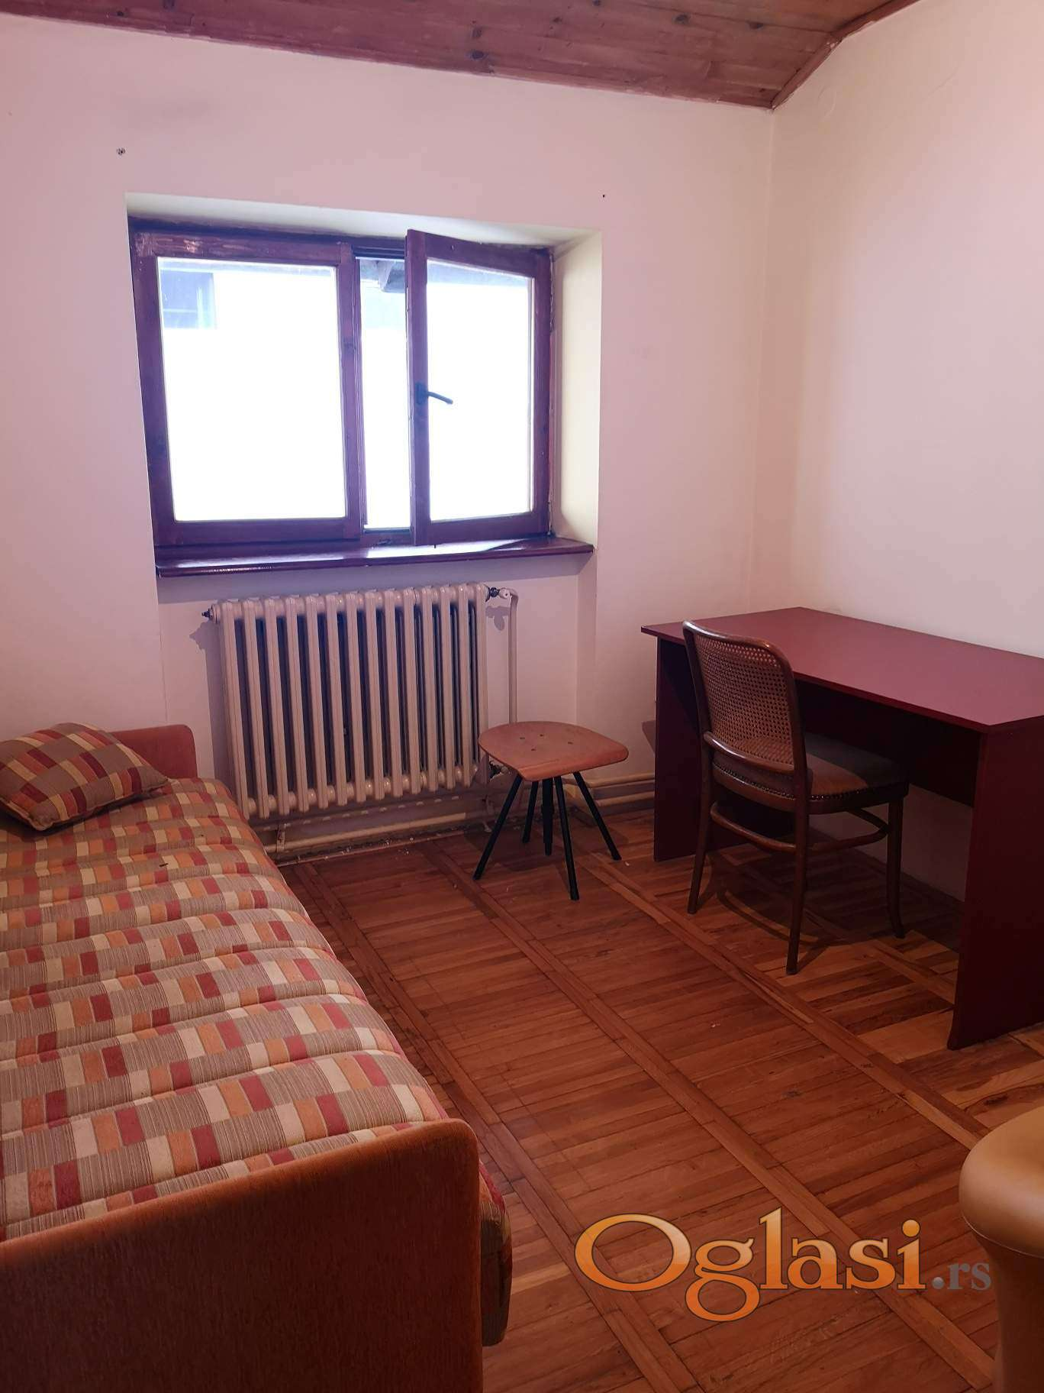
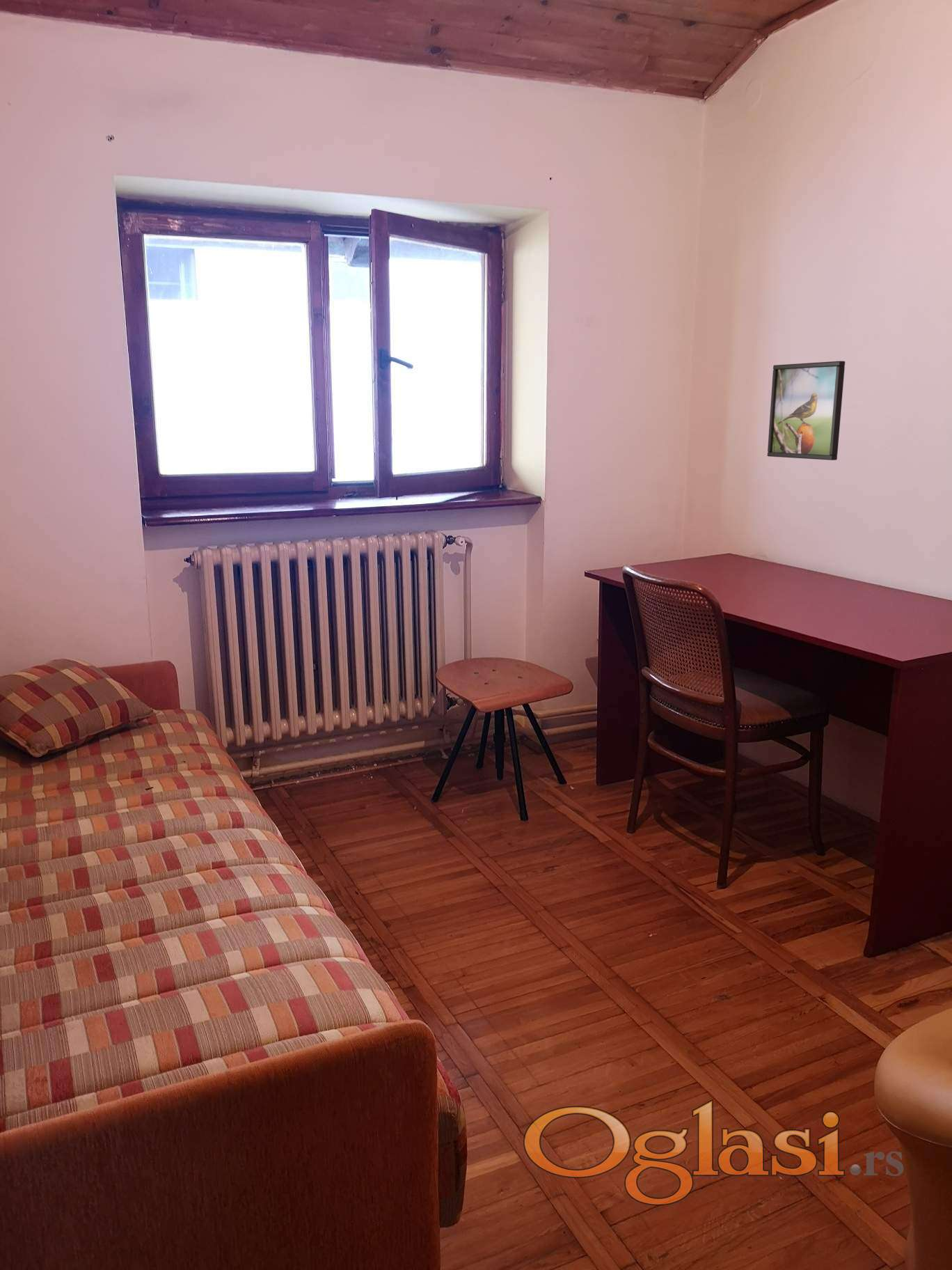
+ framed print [767,361,846,461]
